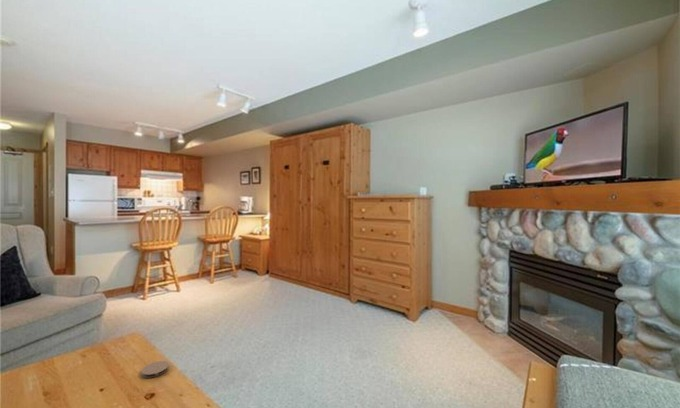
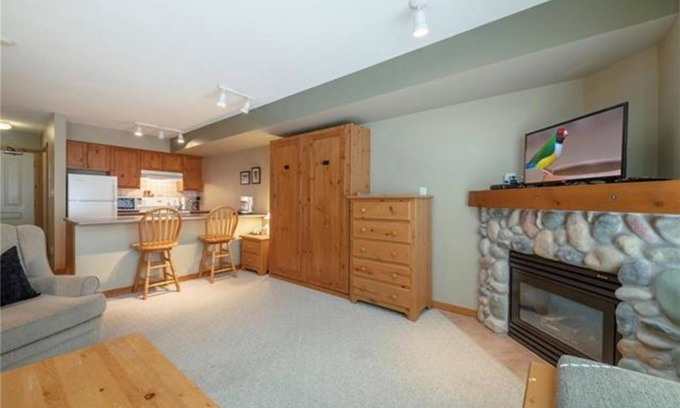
- coaster [140,360,170,379]
